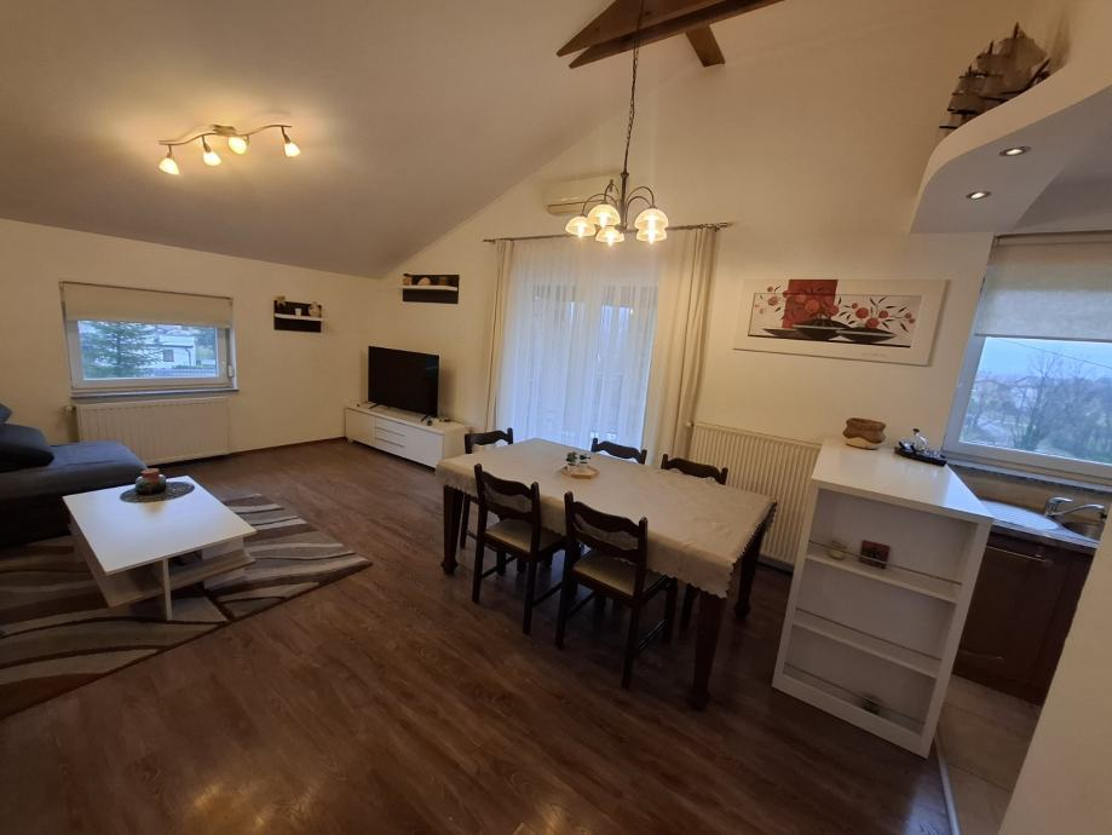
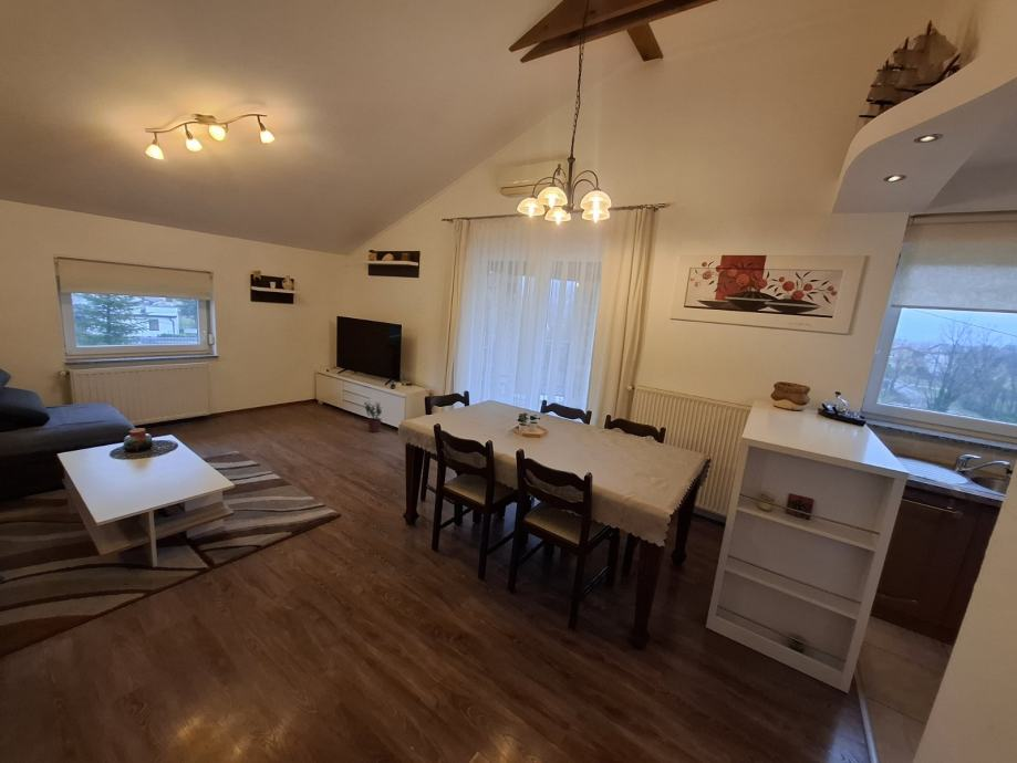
+ potted plant [363,400,384,433]
